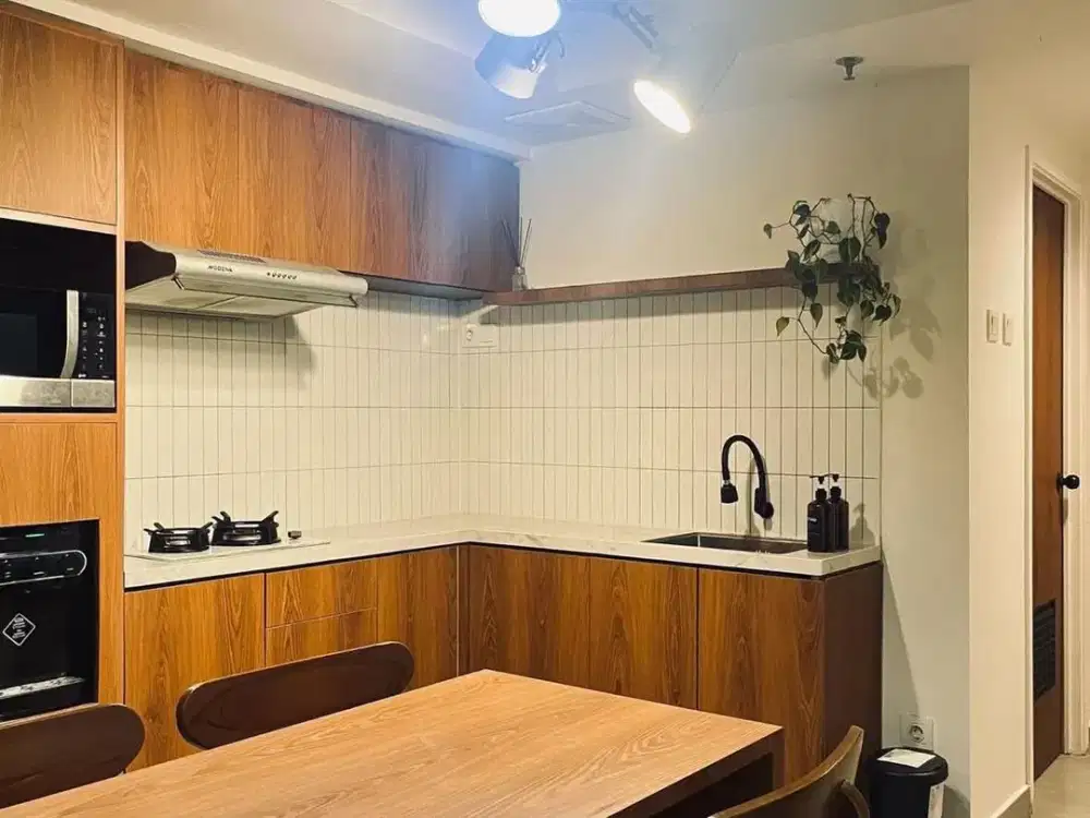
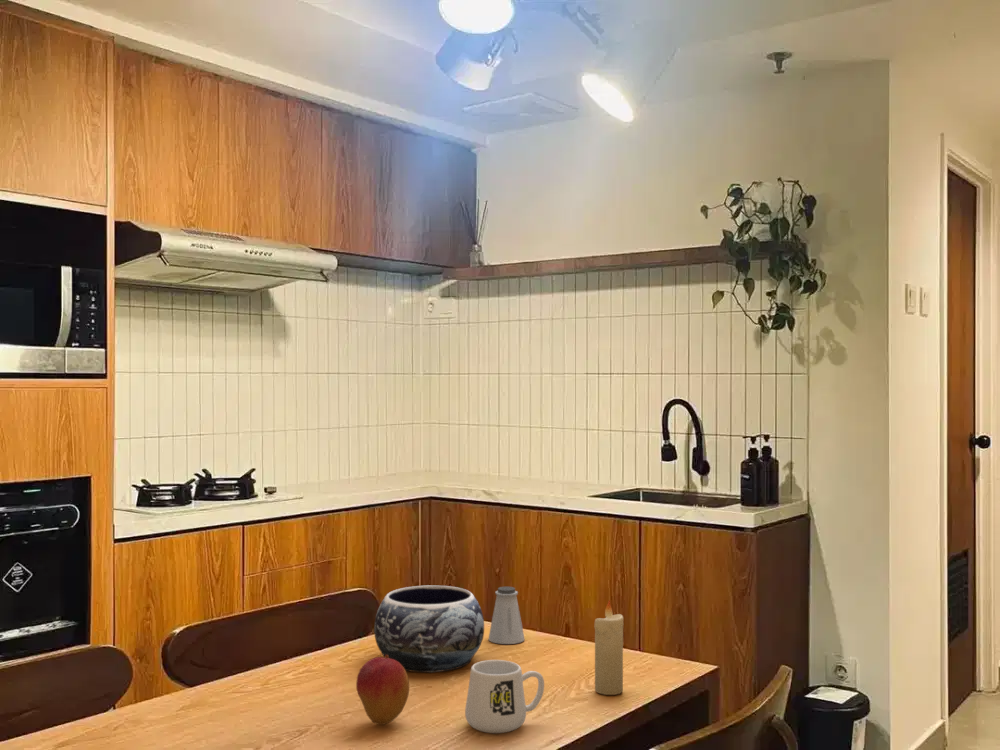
+ decorative bowl [373,585,485,673]
+ candle [594,599,624,696]
+ saltshaker [488,586,525,645]
+ fruit [355,654,410,726]
+ mug [464,659,545,734]
